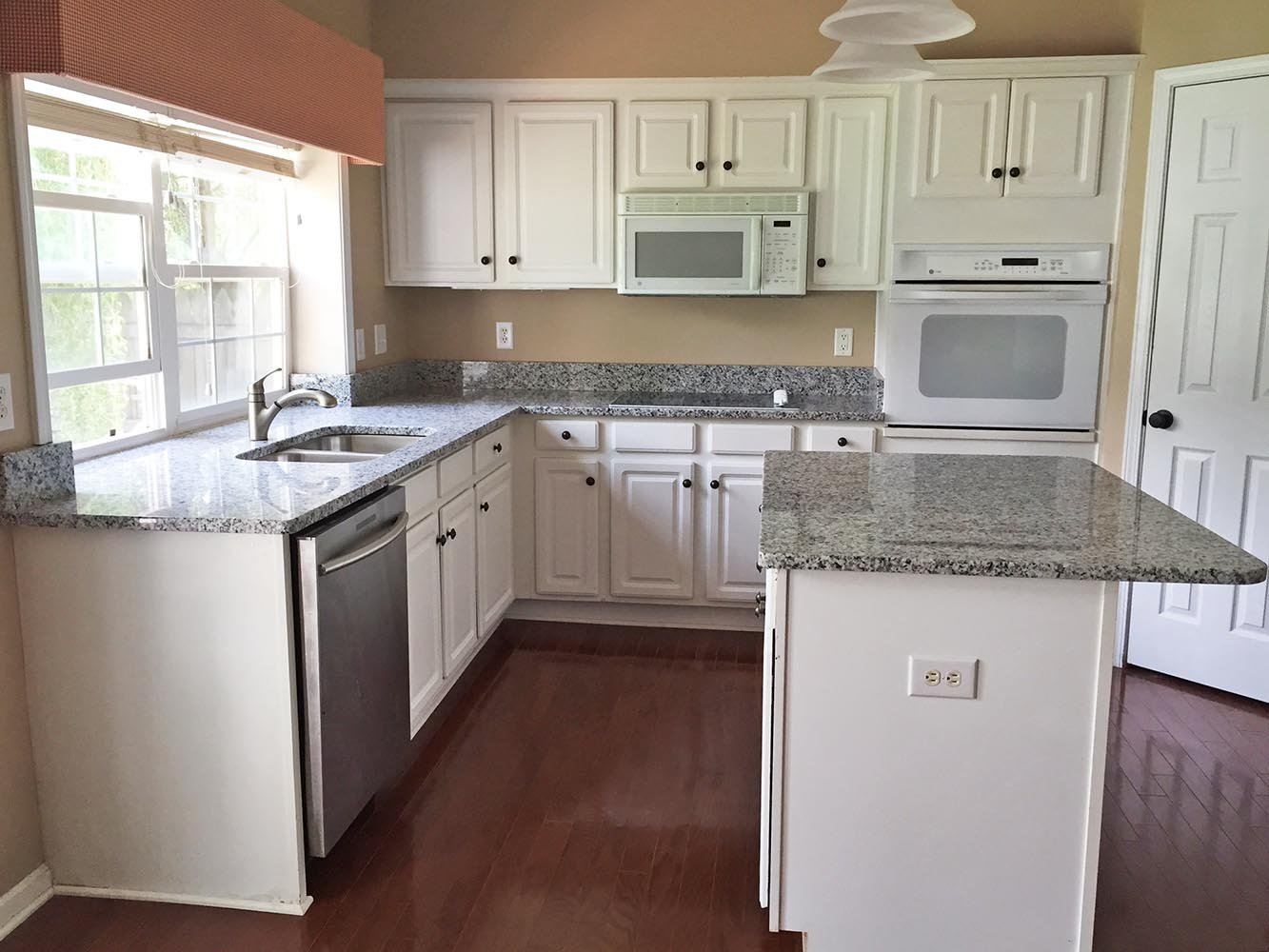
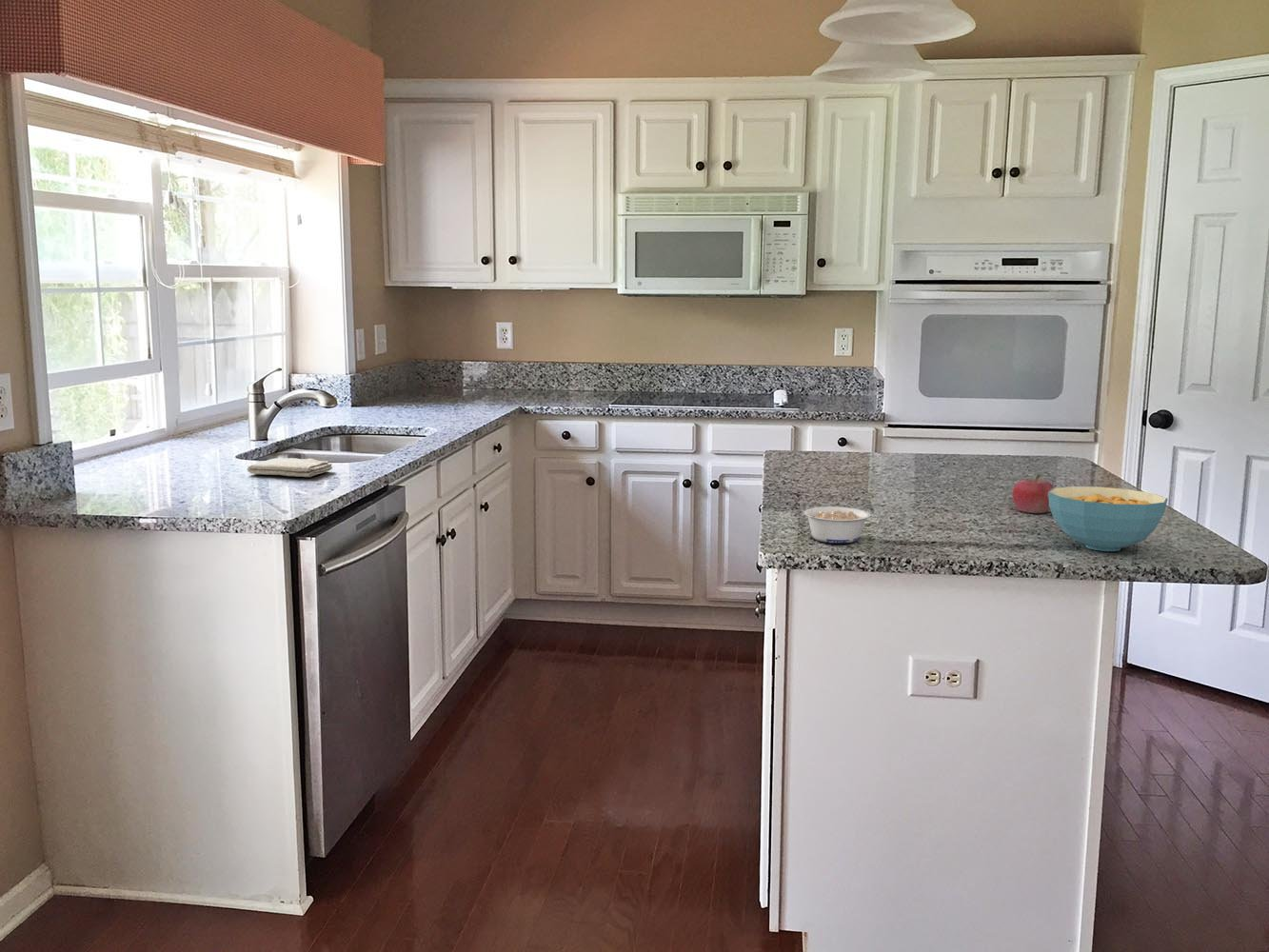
+ legume [801,506,871,544]
+ washcloth [247,457,333,478]
+ fruit [1011,473,1055,514]
+ cereal bowl [1048,486,1168,552]
